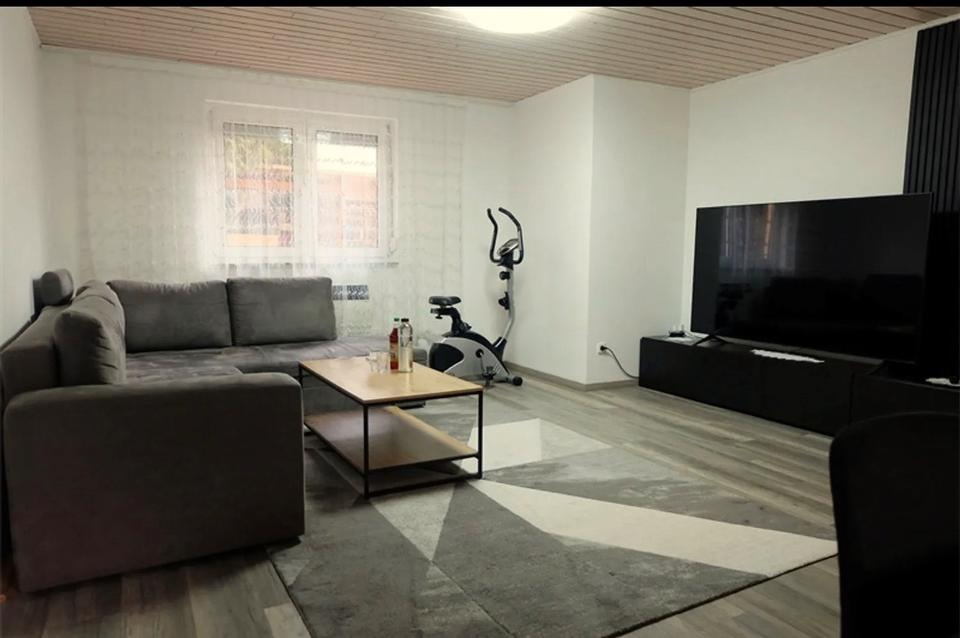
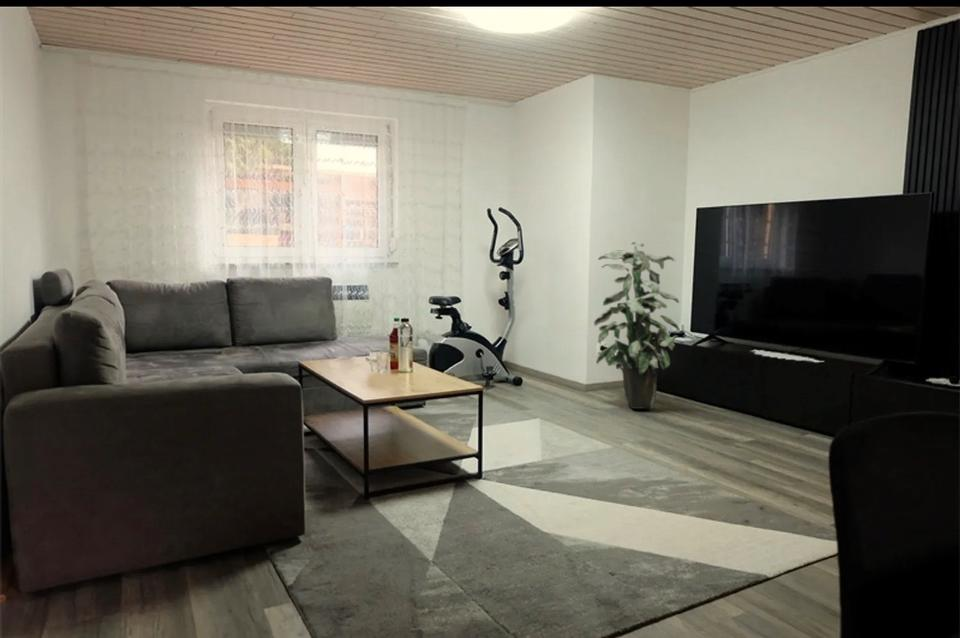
+ indoor plant [593,241,681,410]
